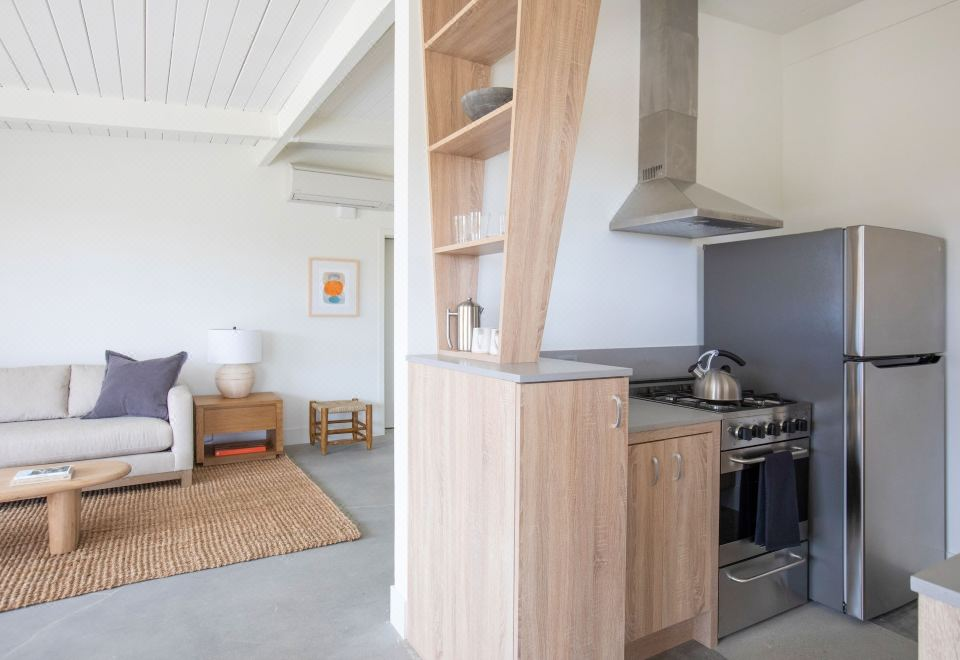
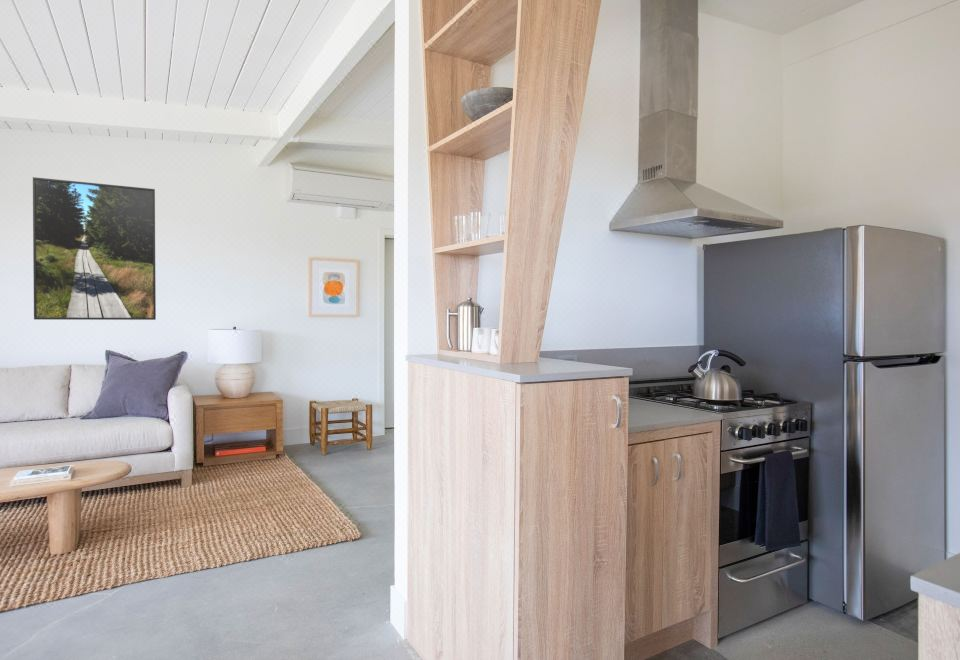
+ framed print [32,176,157,321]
